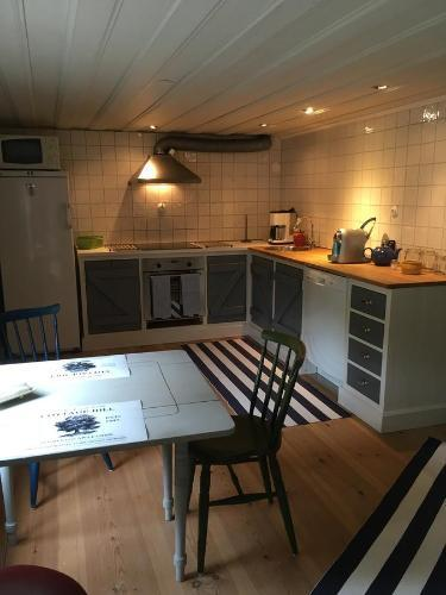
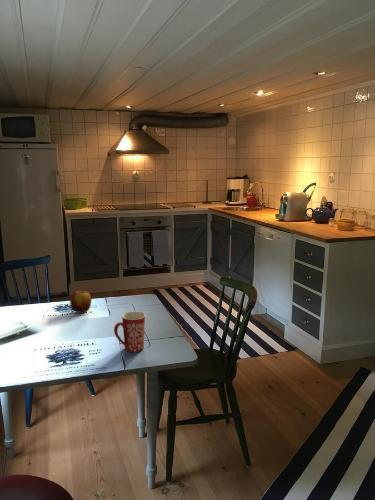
+ mug [113,310,146,353]
+ apple [69,289,92,314]
